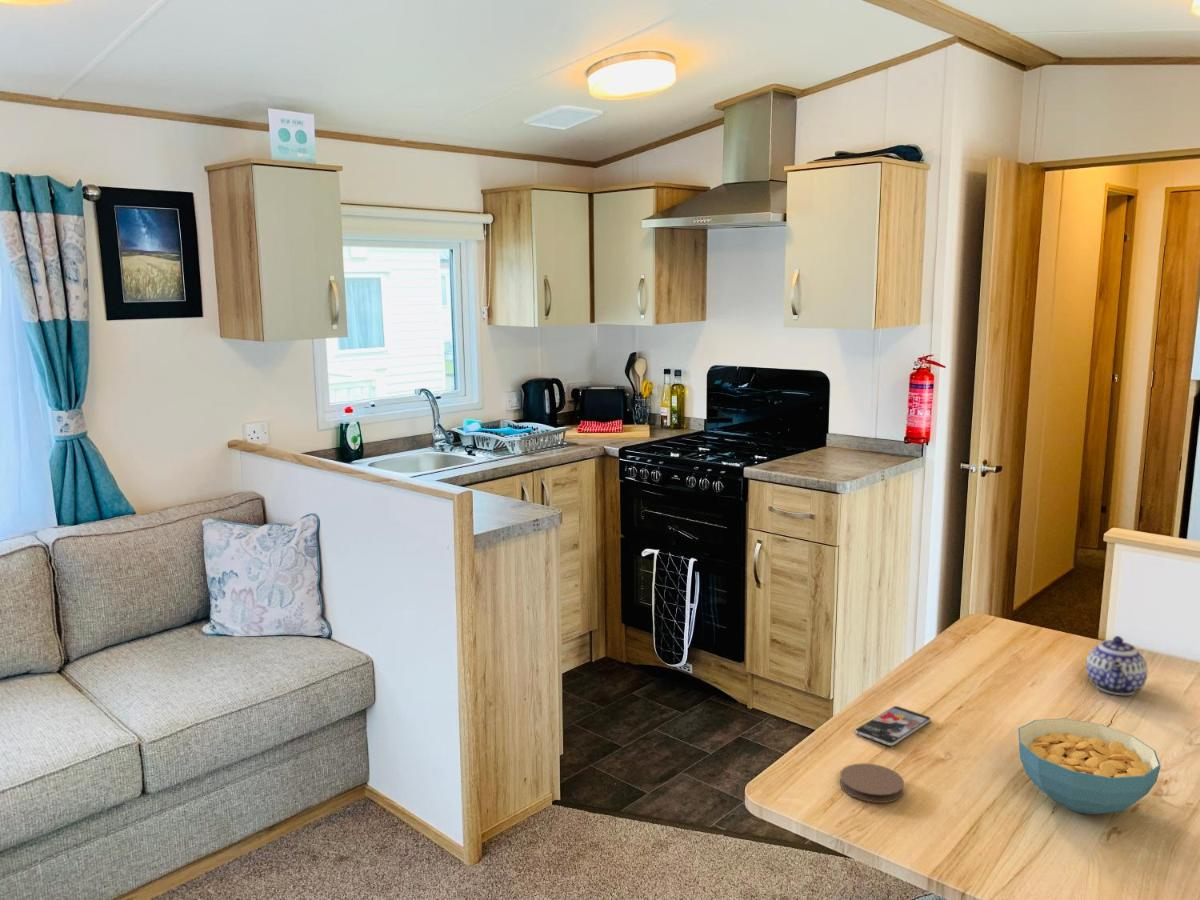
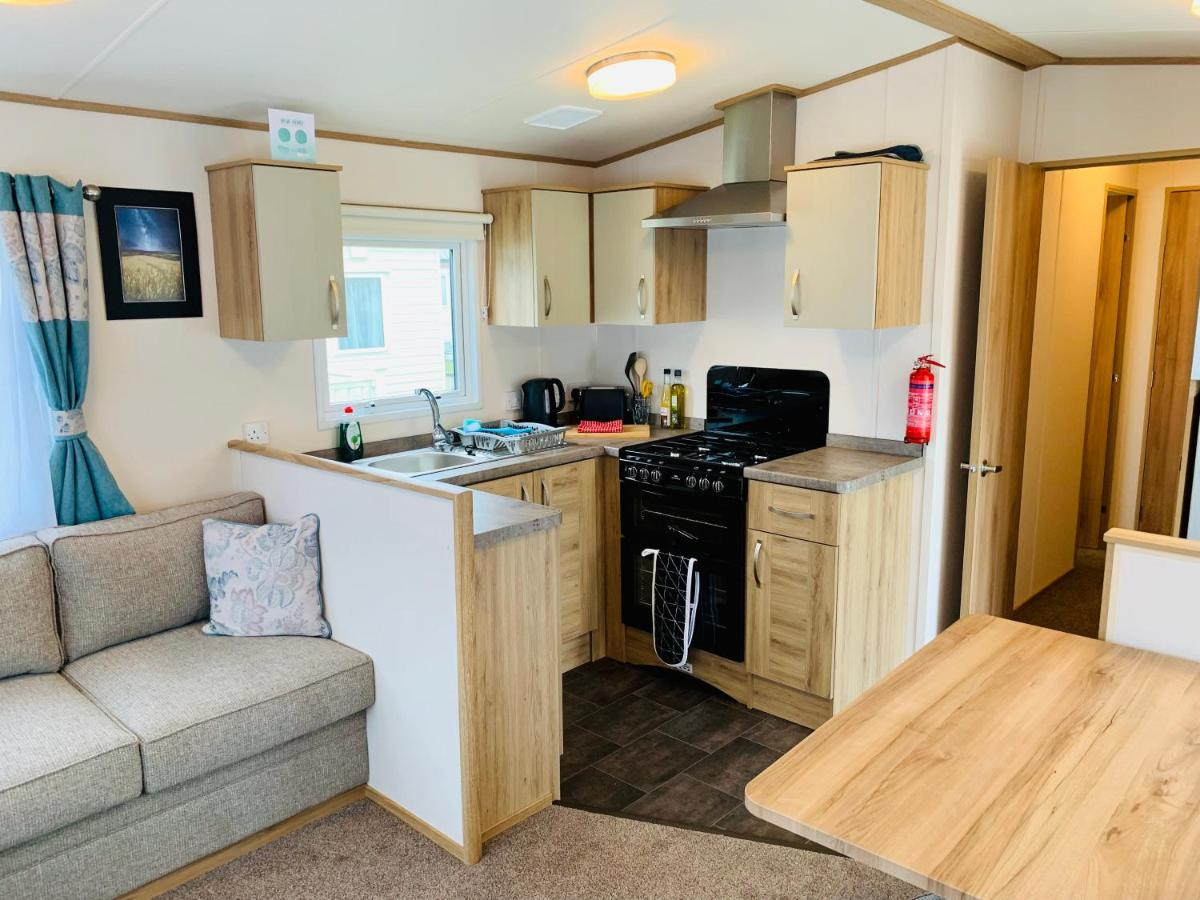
- smartphone [854,705,932,747]
- teapot [1085,635,1148,696]
- cereal bowl [1017,717,1162,815]
- coaster [839,762,905,804]
